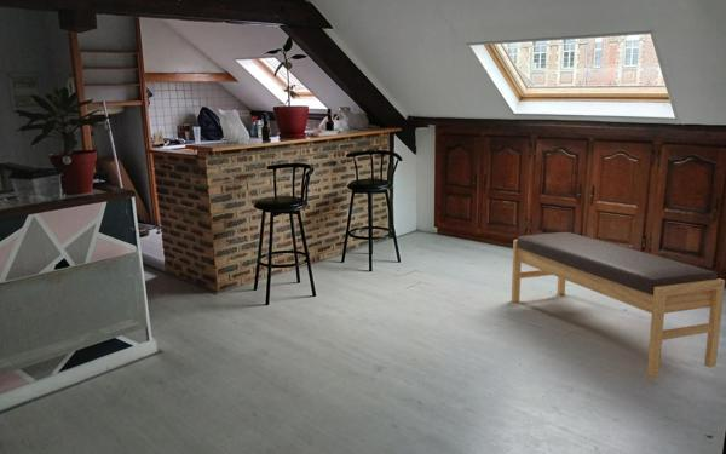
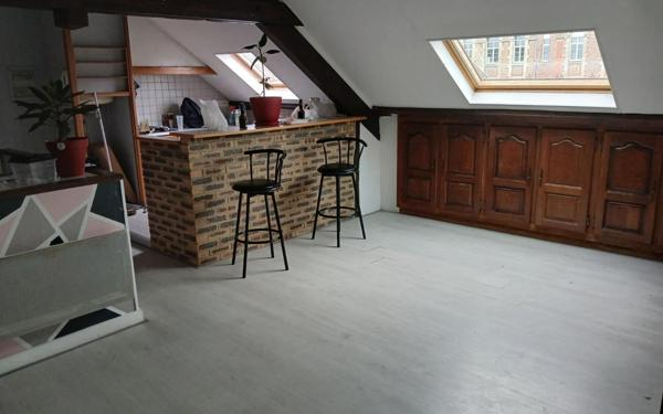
- bench [511,231,726,379]
